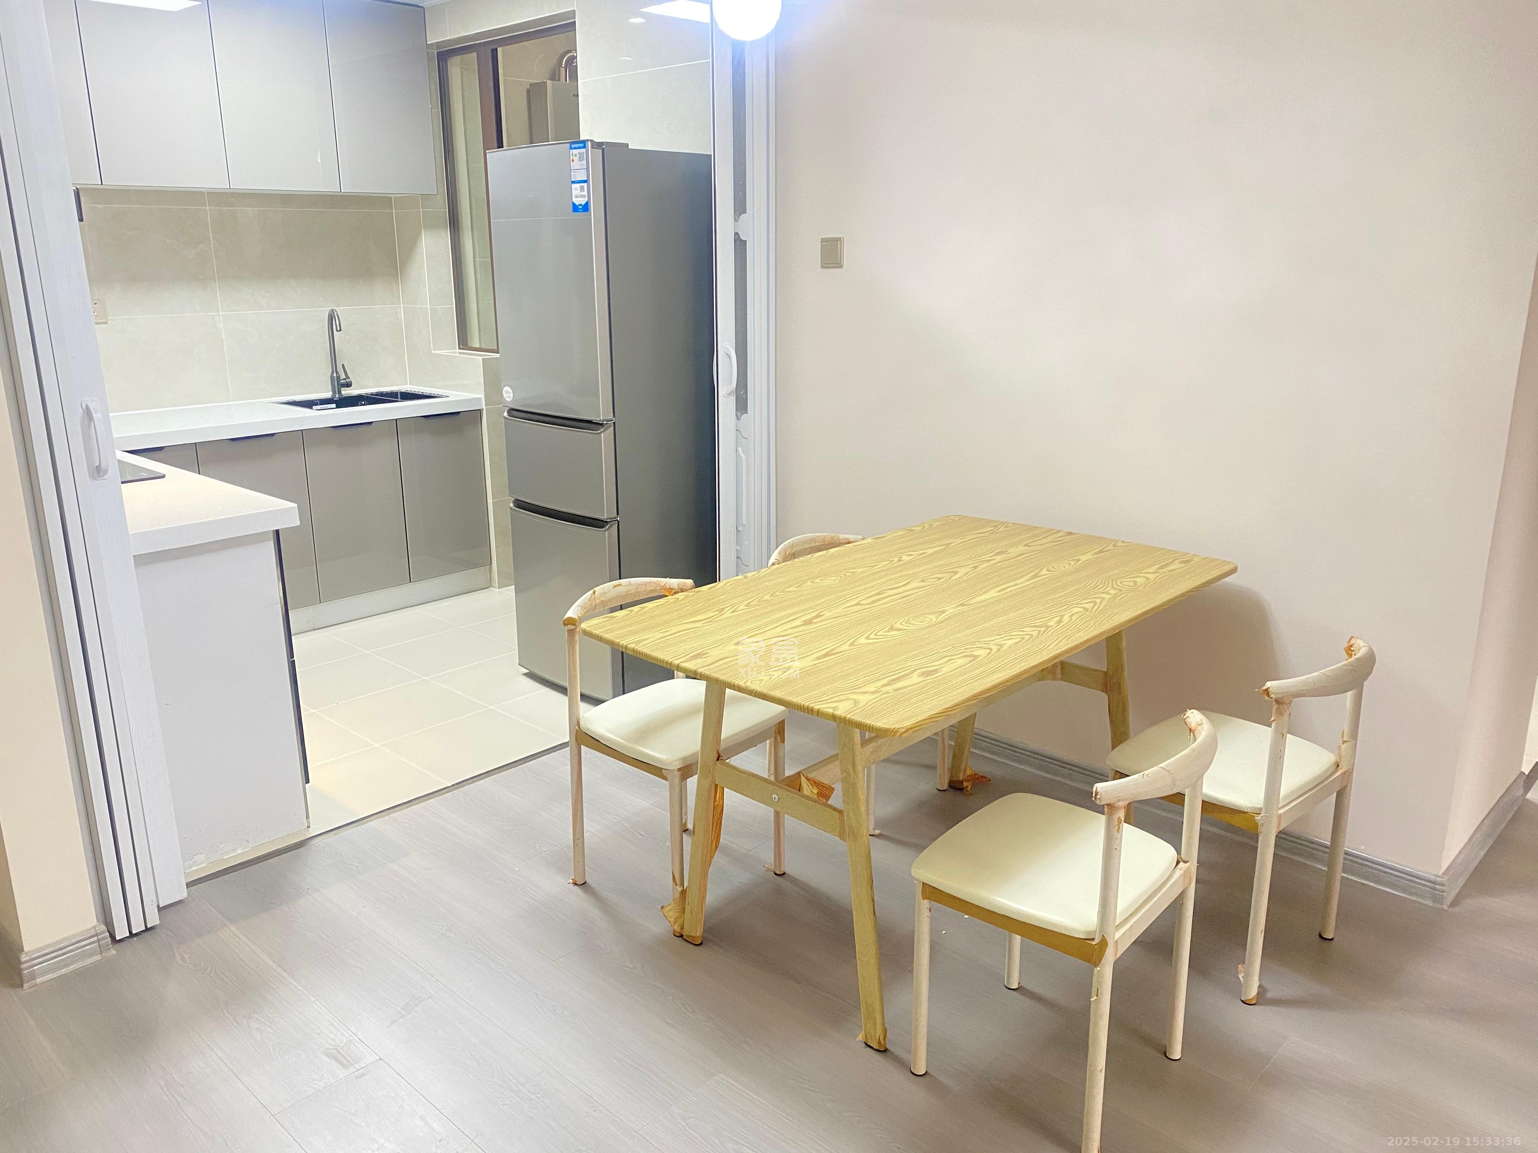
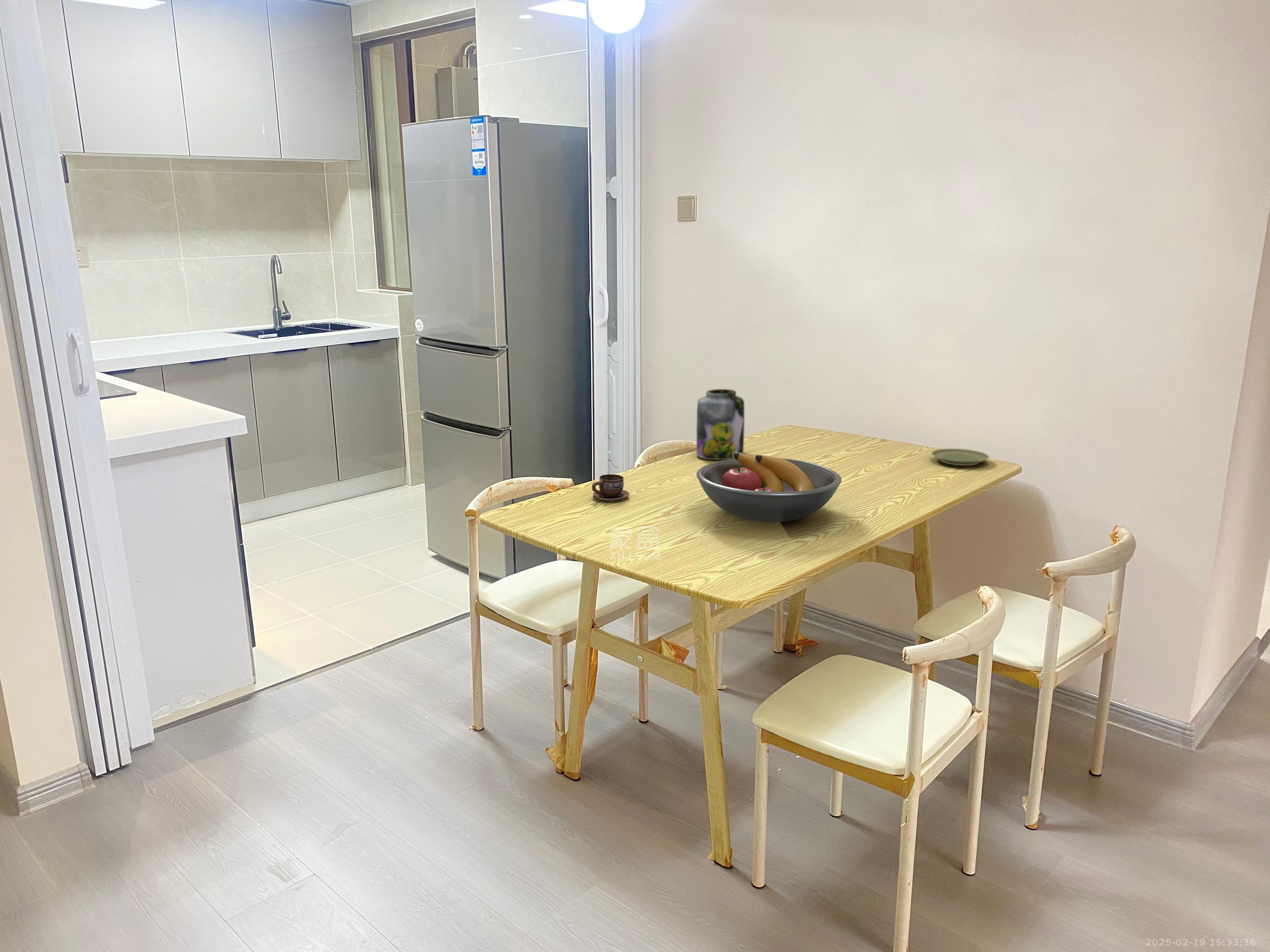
+ fruit bowl [696,452,842,523]
+ jar [696,389,745,460]
+ plate [931,448,990,466]
+ cup [592,474,630,502]
